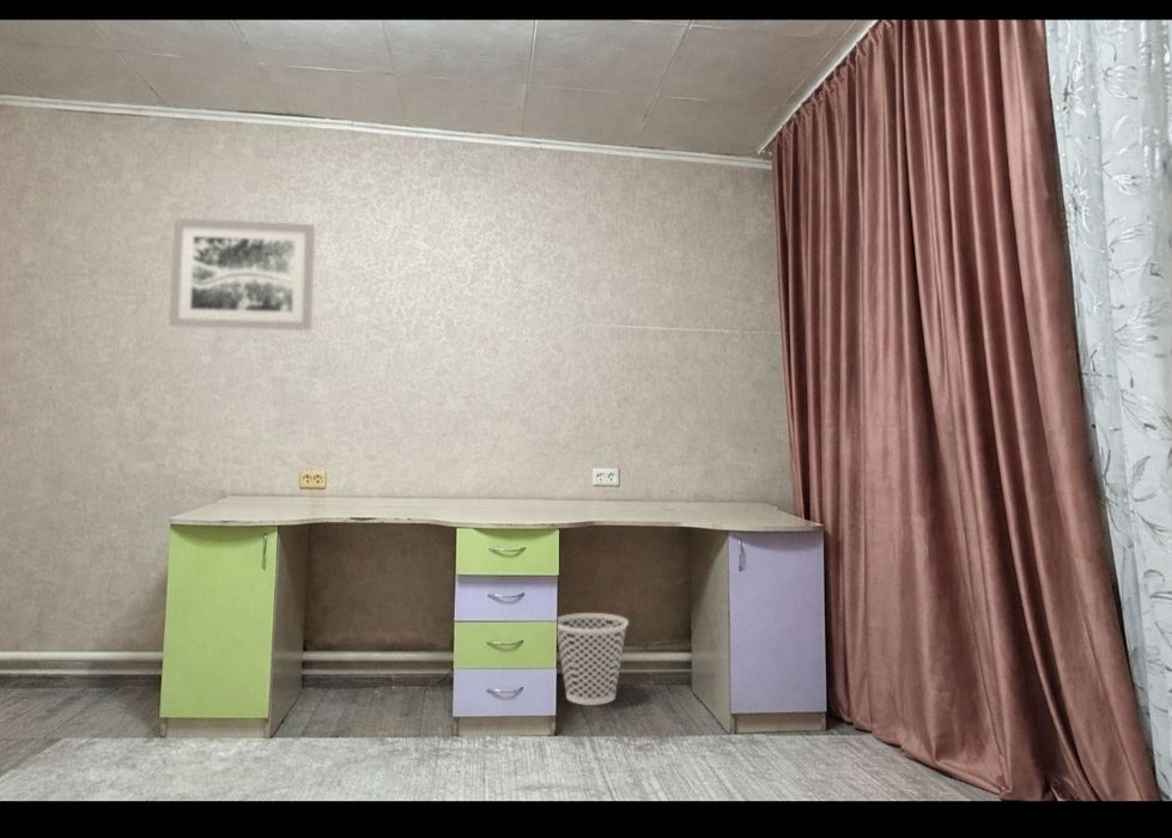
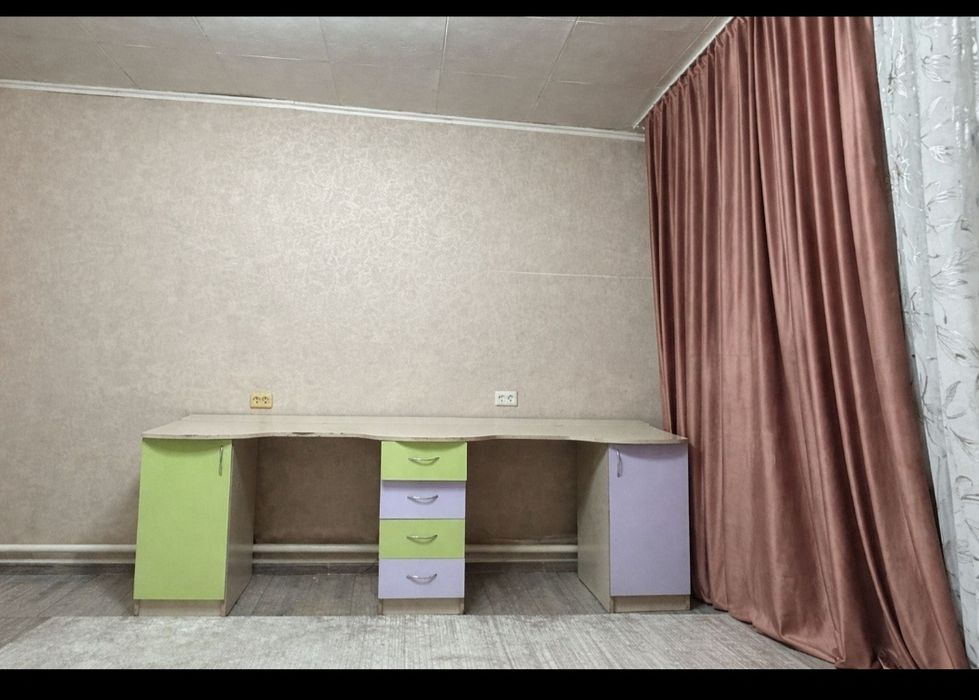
- wastebasket [555,612,630,706]
- wall art [168,217,316,332]
